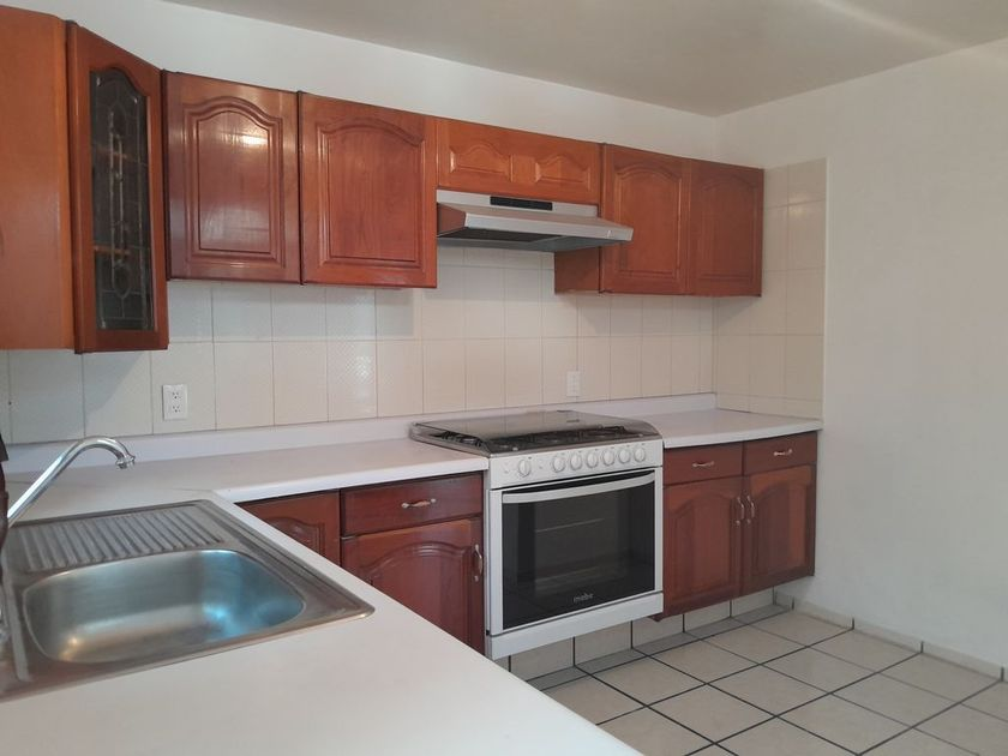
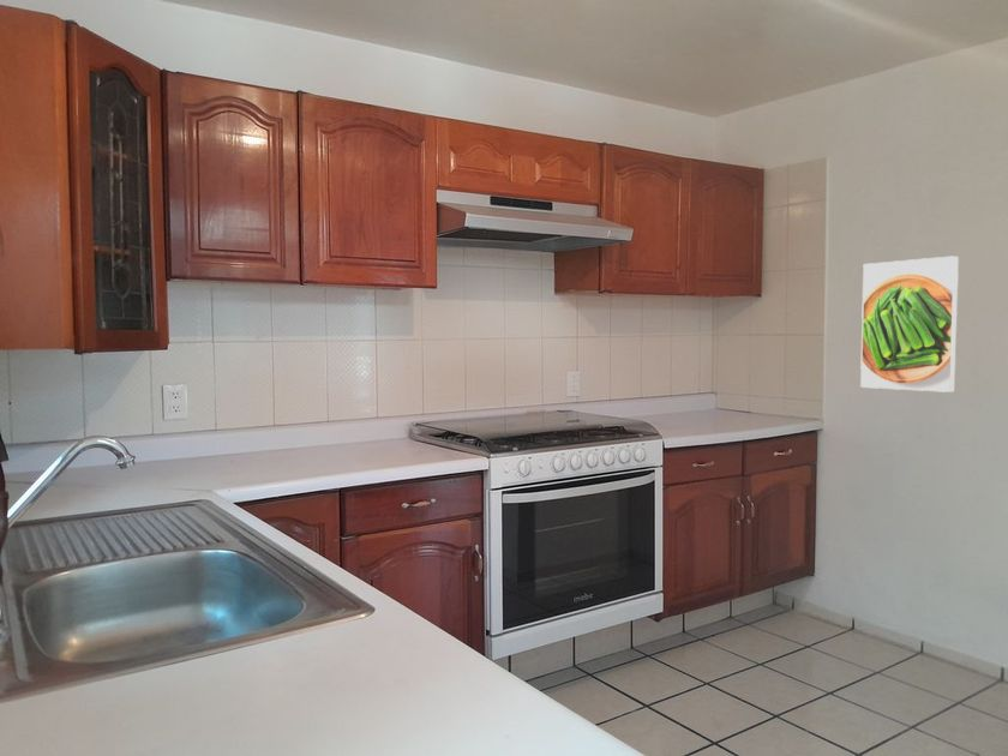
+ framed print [859,254,960,394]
